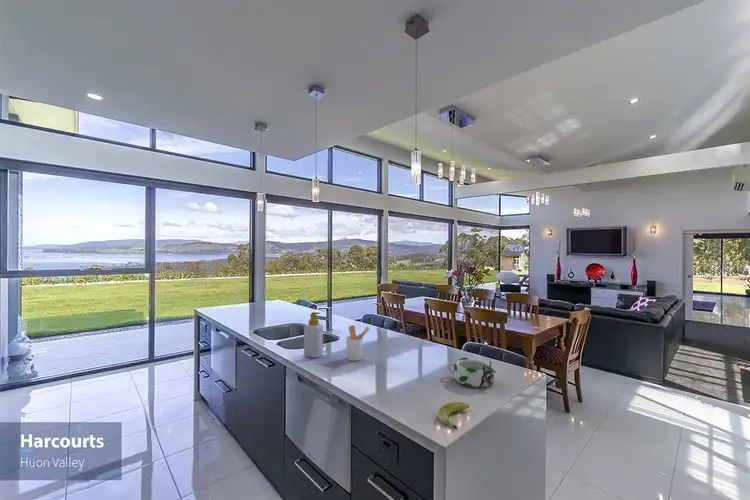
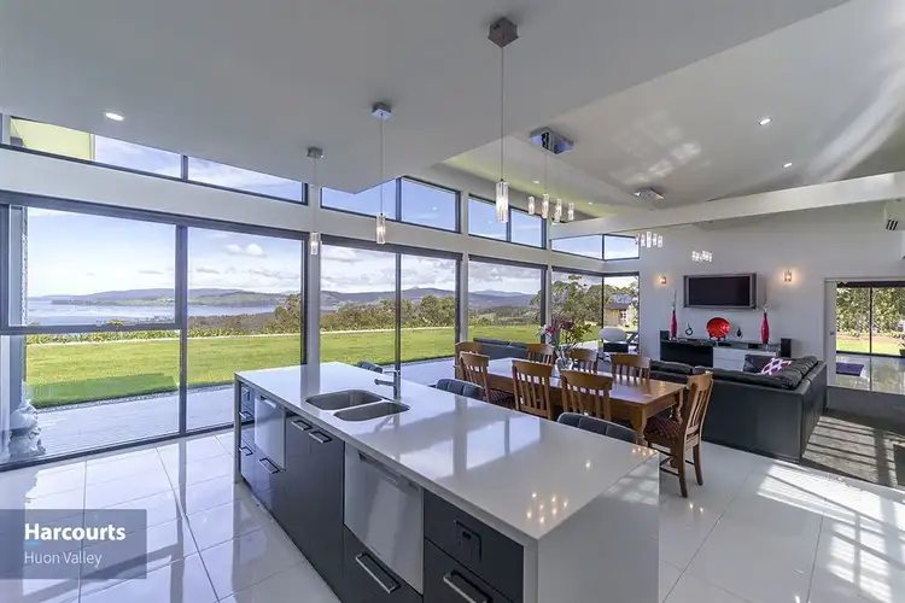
- soap bottle [303,311,324,359]
- bowl [447,357,497,388]
- utensil holder [345,324,371,362]
- banana [438,401,470,430]
